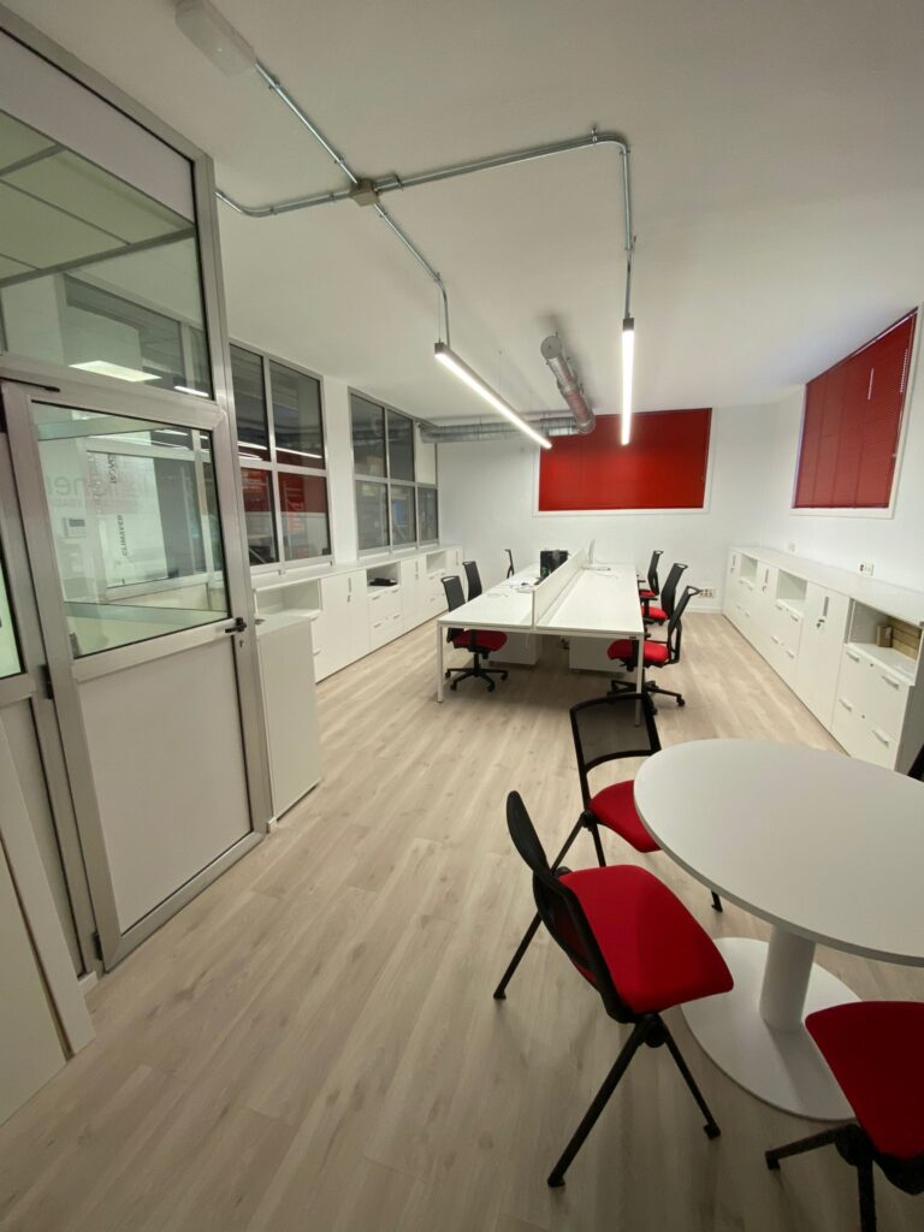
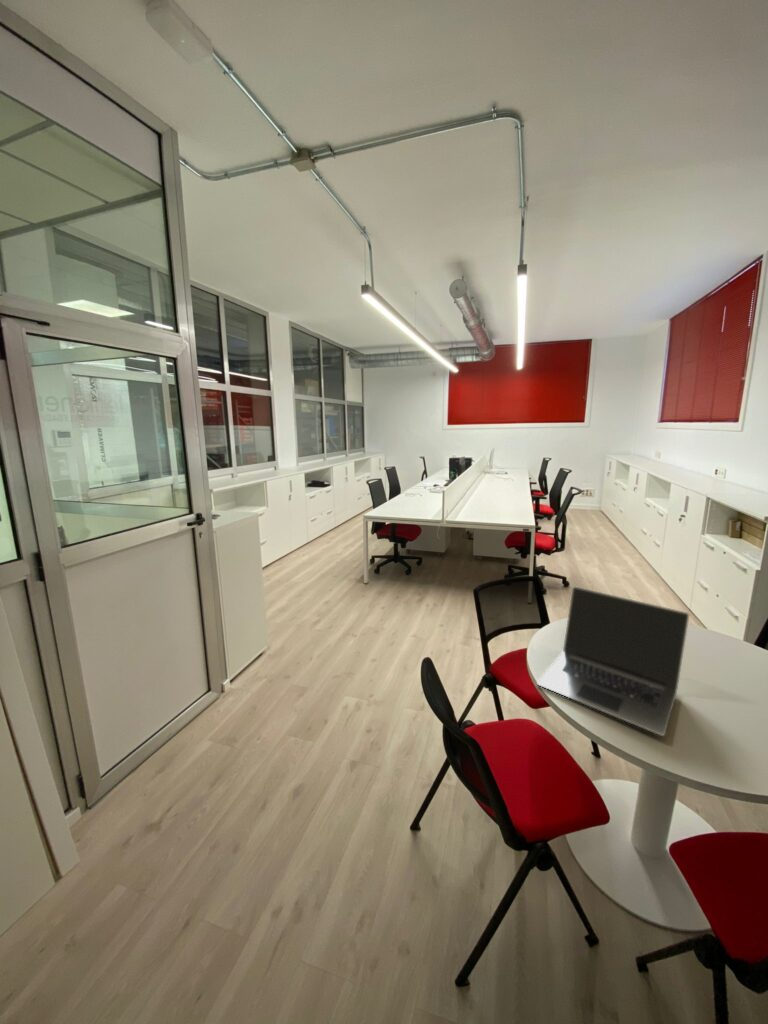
+ laptop [536,585,691,737]
